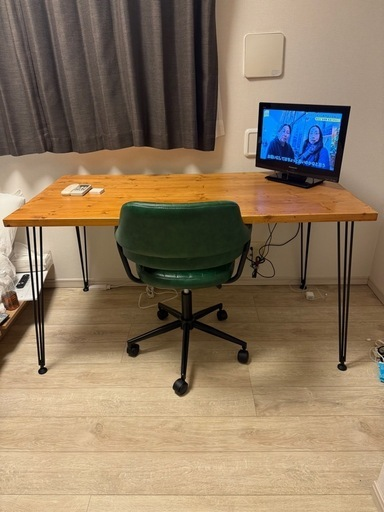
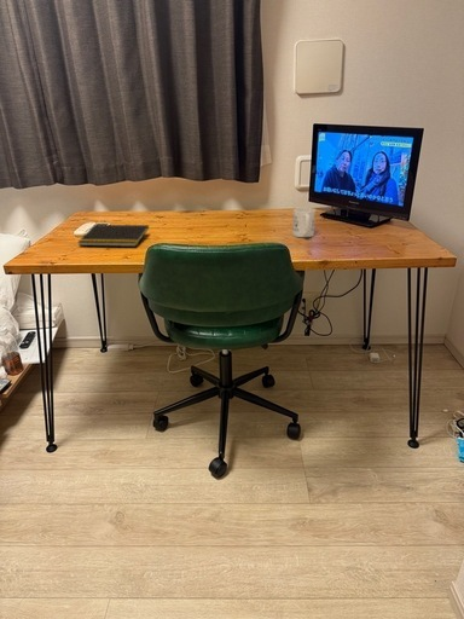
+ mug [291,207,317,238]
+ notepad [76,224,150,248]
